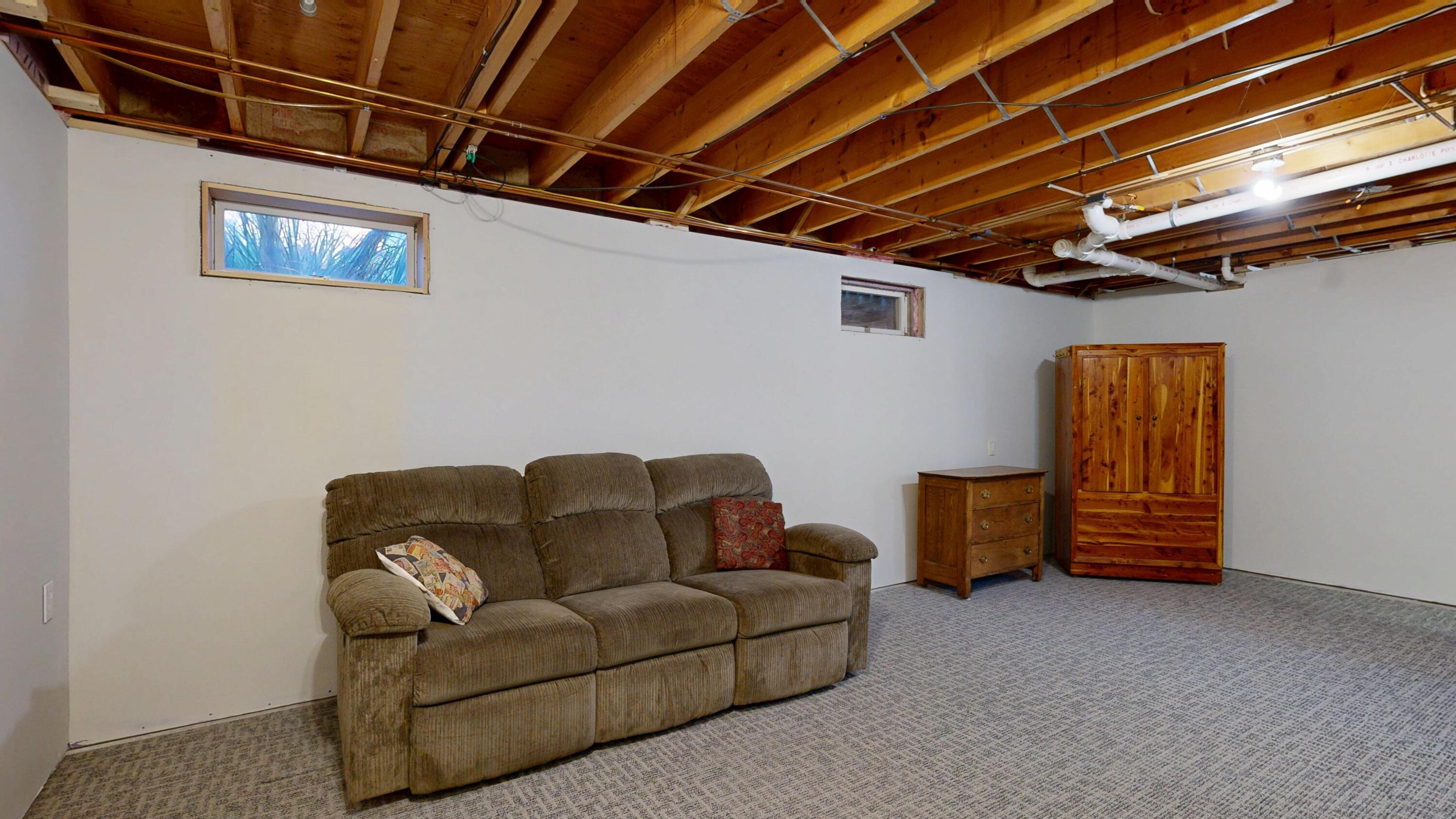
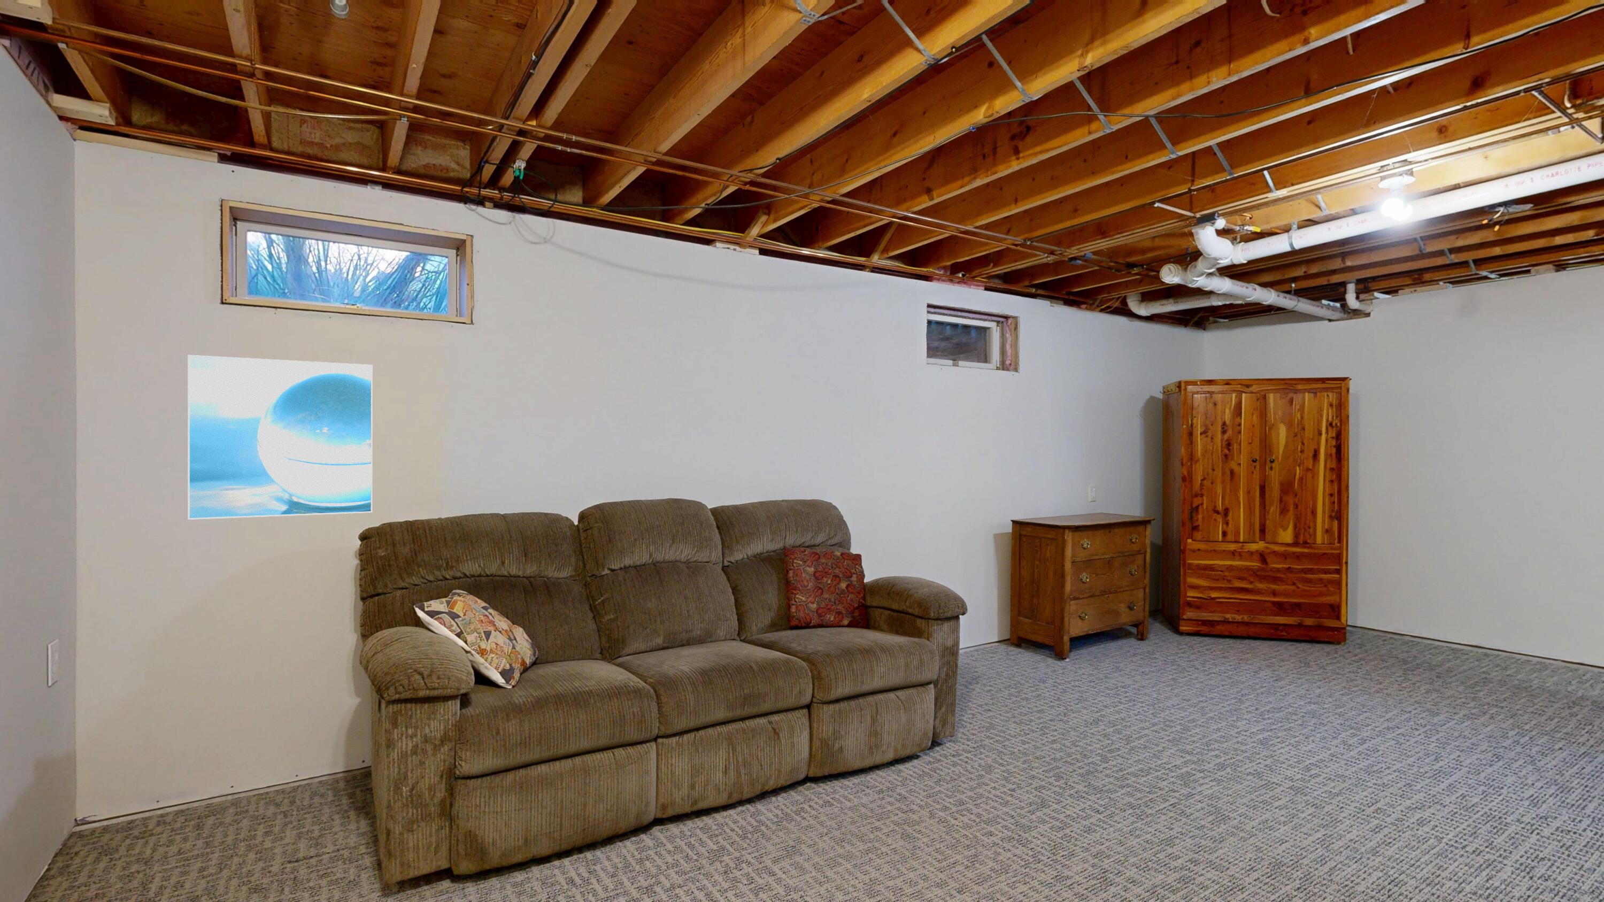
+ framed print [187,355,372,520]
